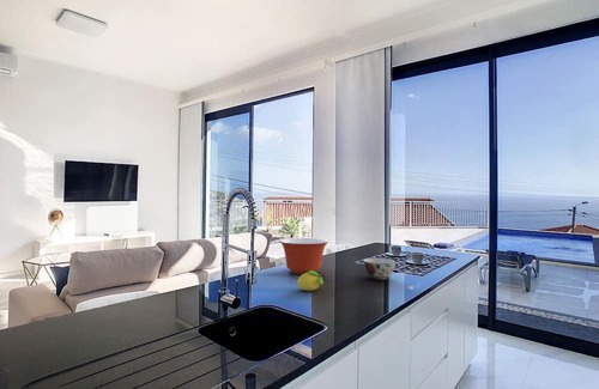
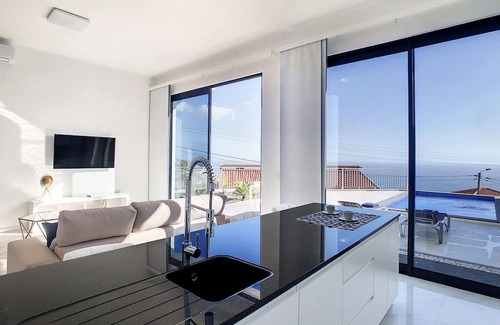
- soup bowl [362,257,397,281]
- mixing bowl [279,237,329,275]
- fruit [296,271,325,292]
